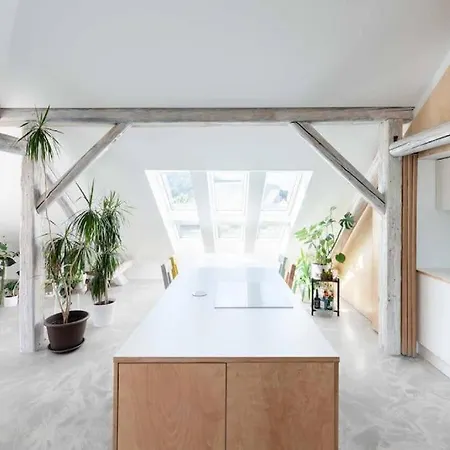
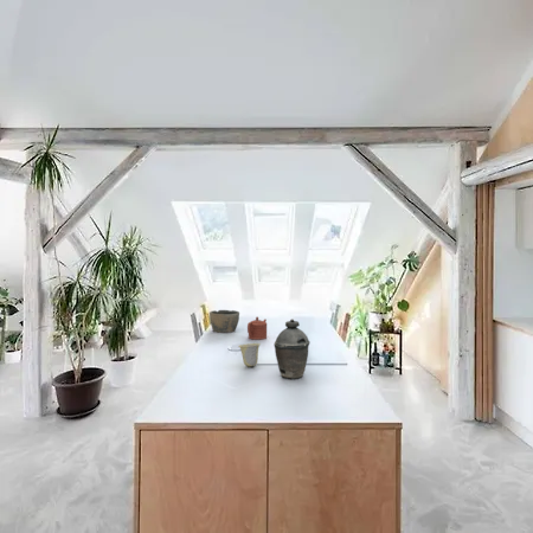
+ cup [237,342,262,367]
+ bowl [208,309,240,334]
+ teapot [246,316,268,341]
+ kettle [272,317,312,380]
